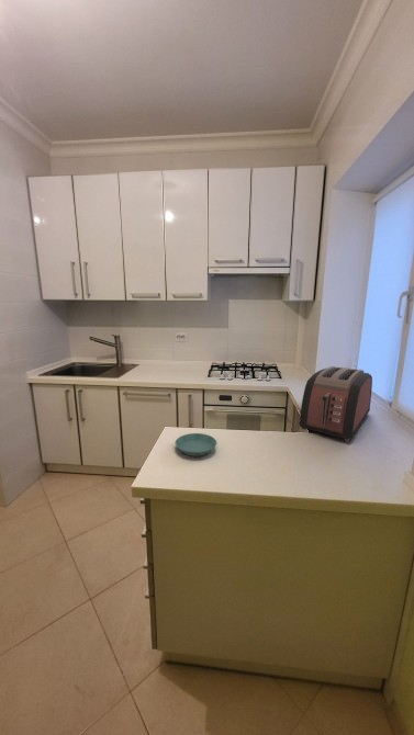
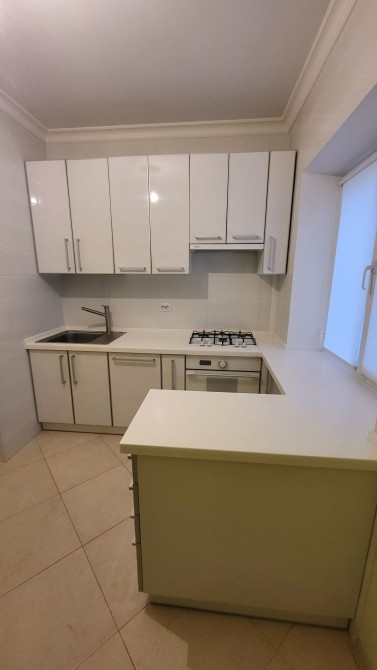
- toaster [298,365,373,442]
- saucer [175,432,217,457]
